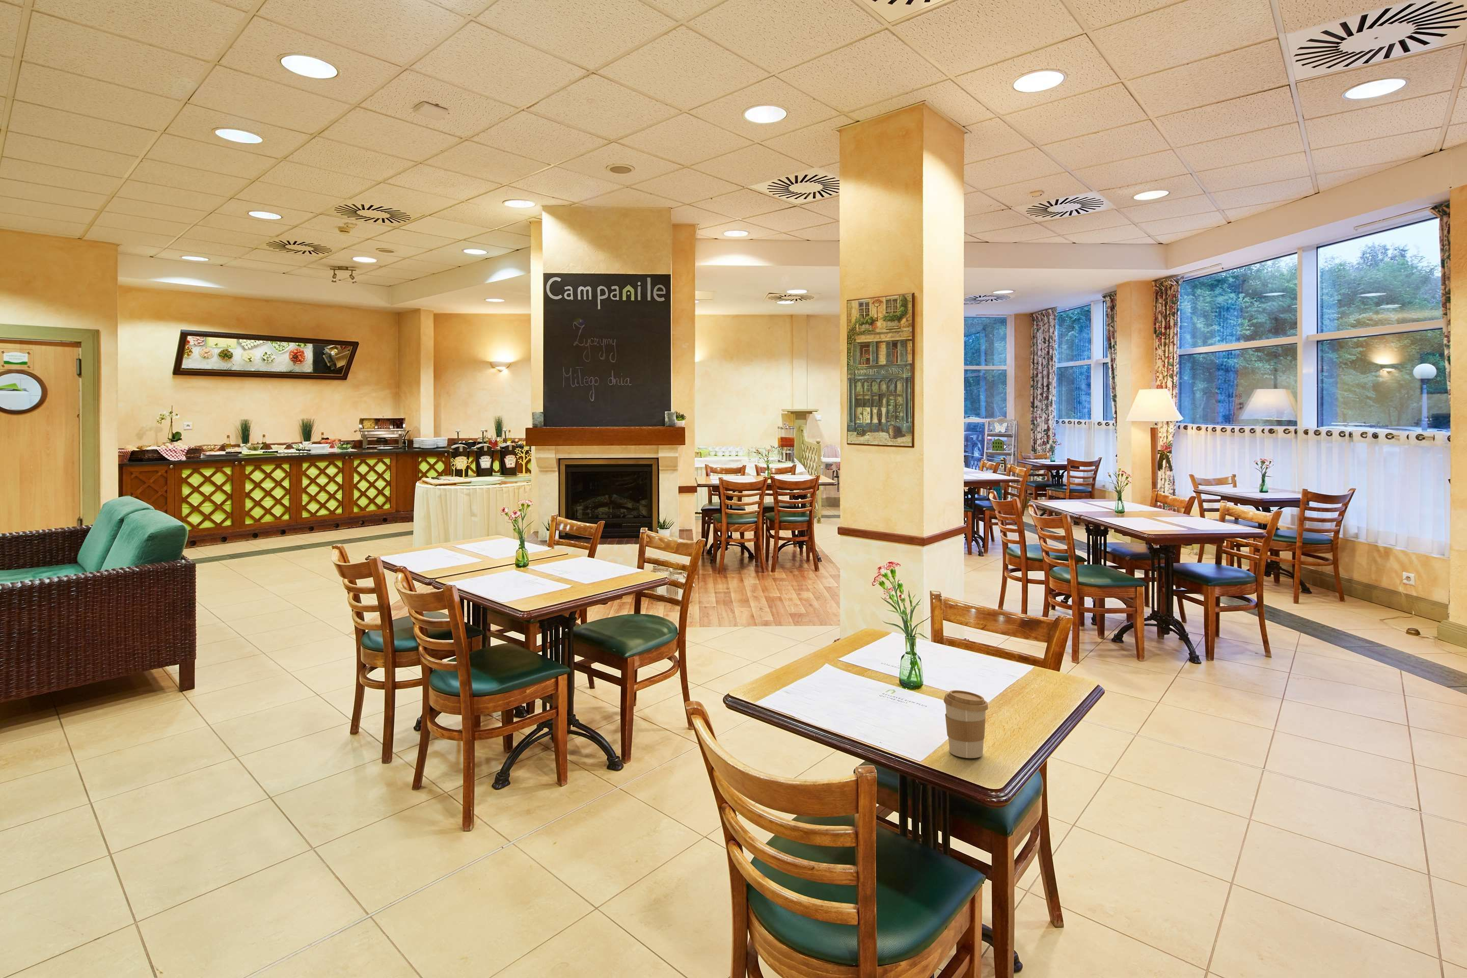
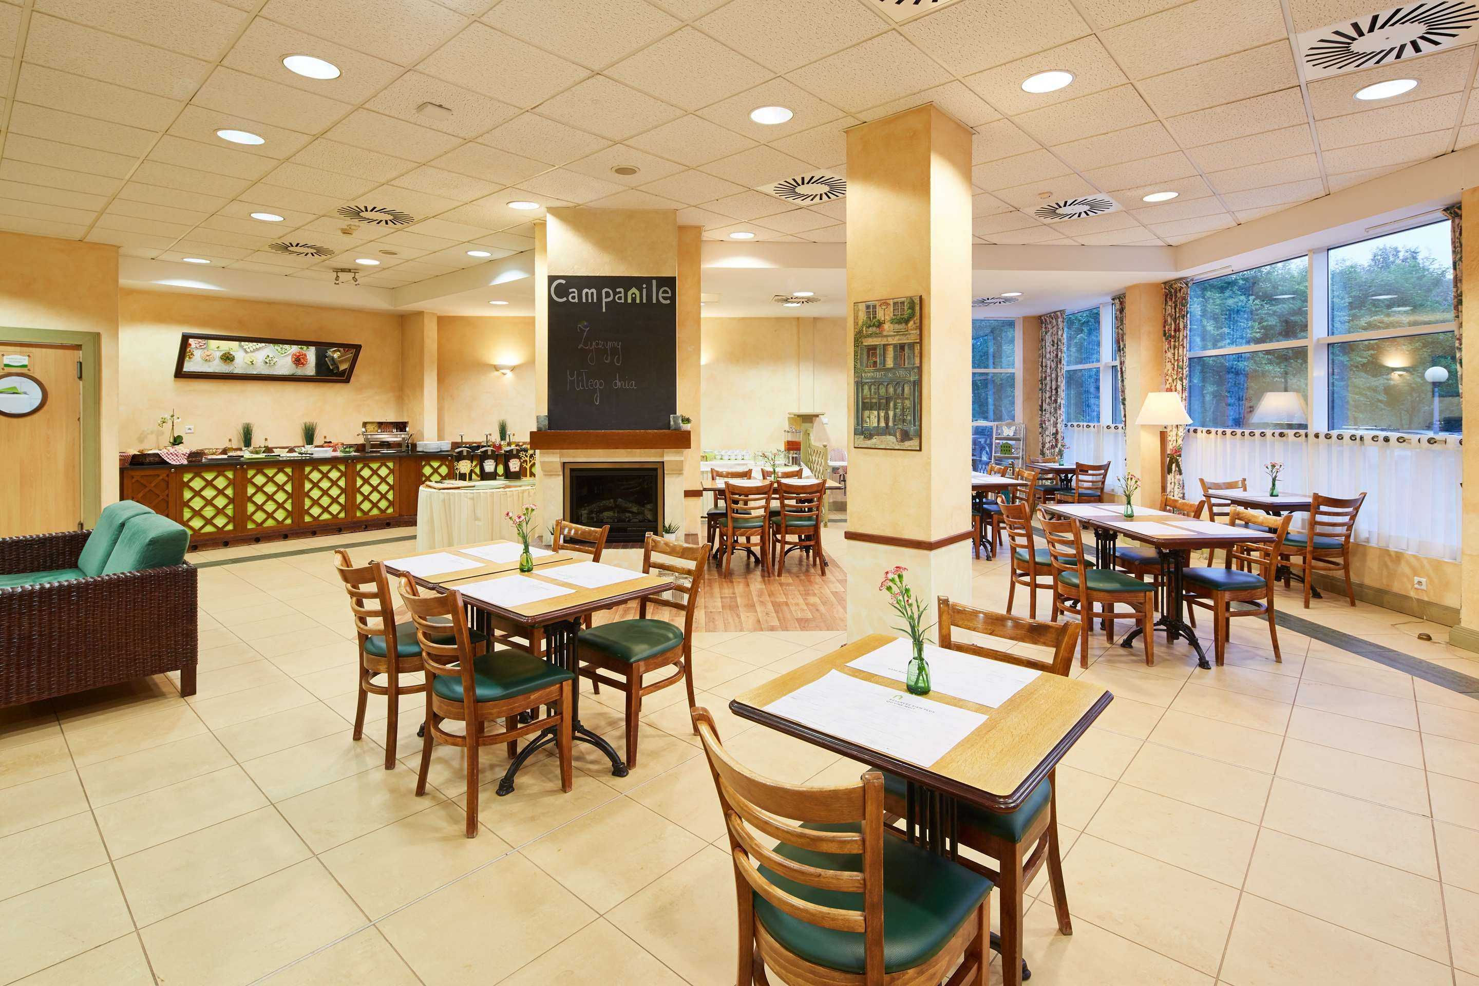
- coffee cup [943,690,989,759]
